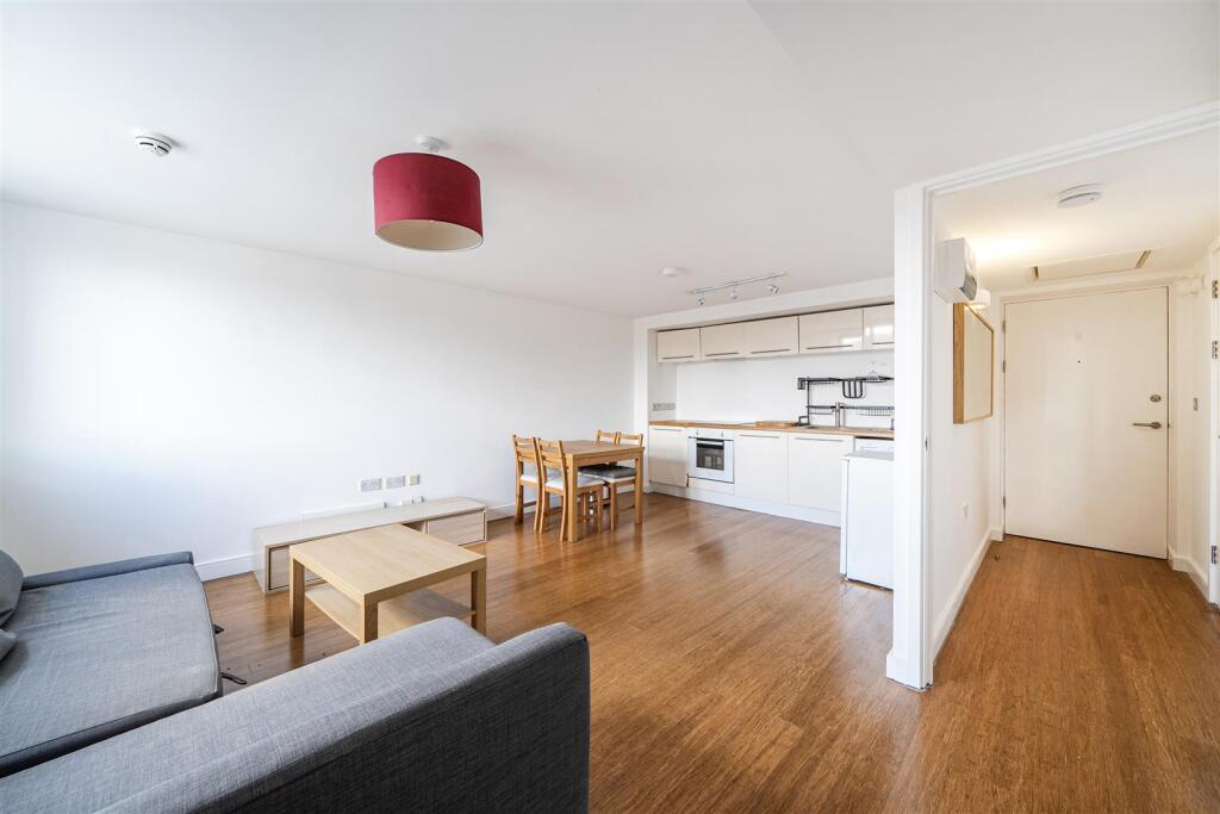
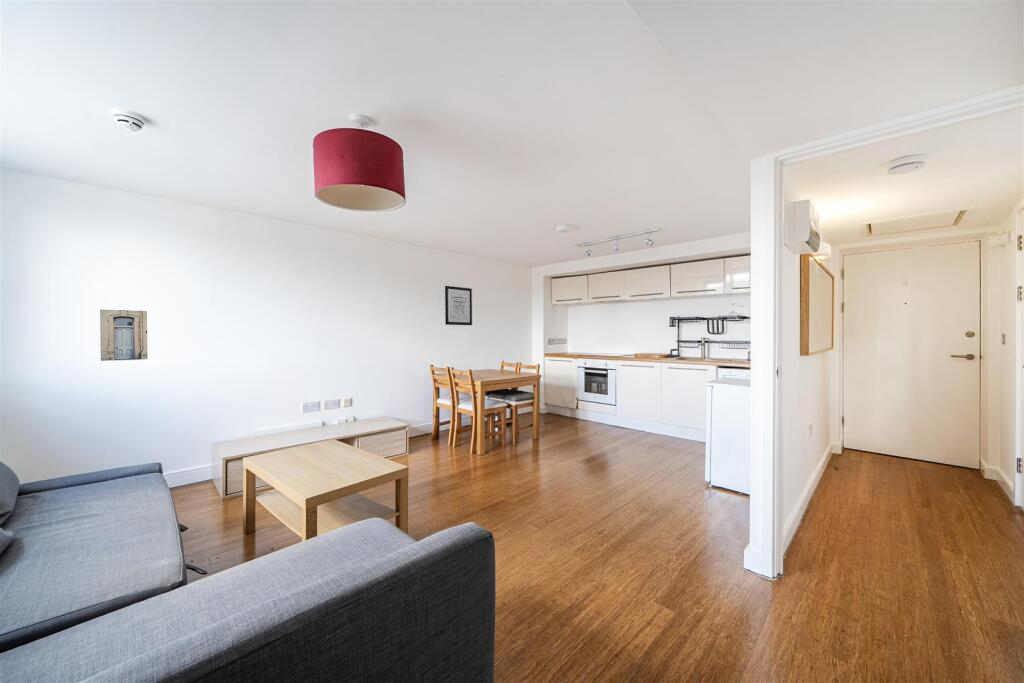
+ wall art [444,285,473,326]
+ wall art [99,308,149,362]
